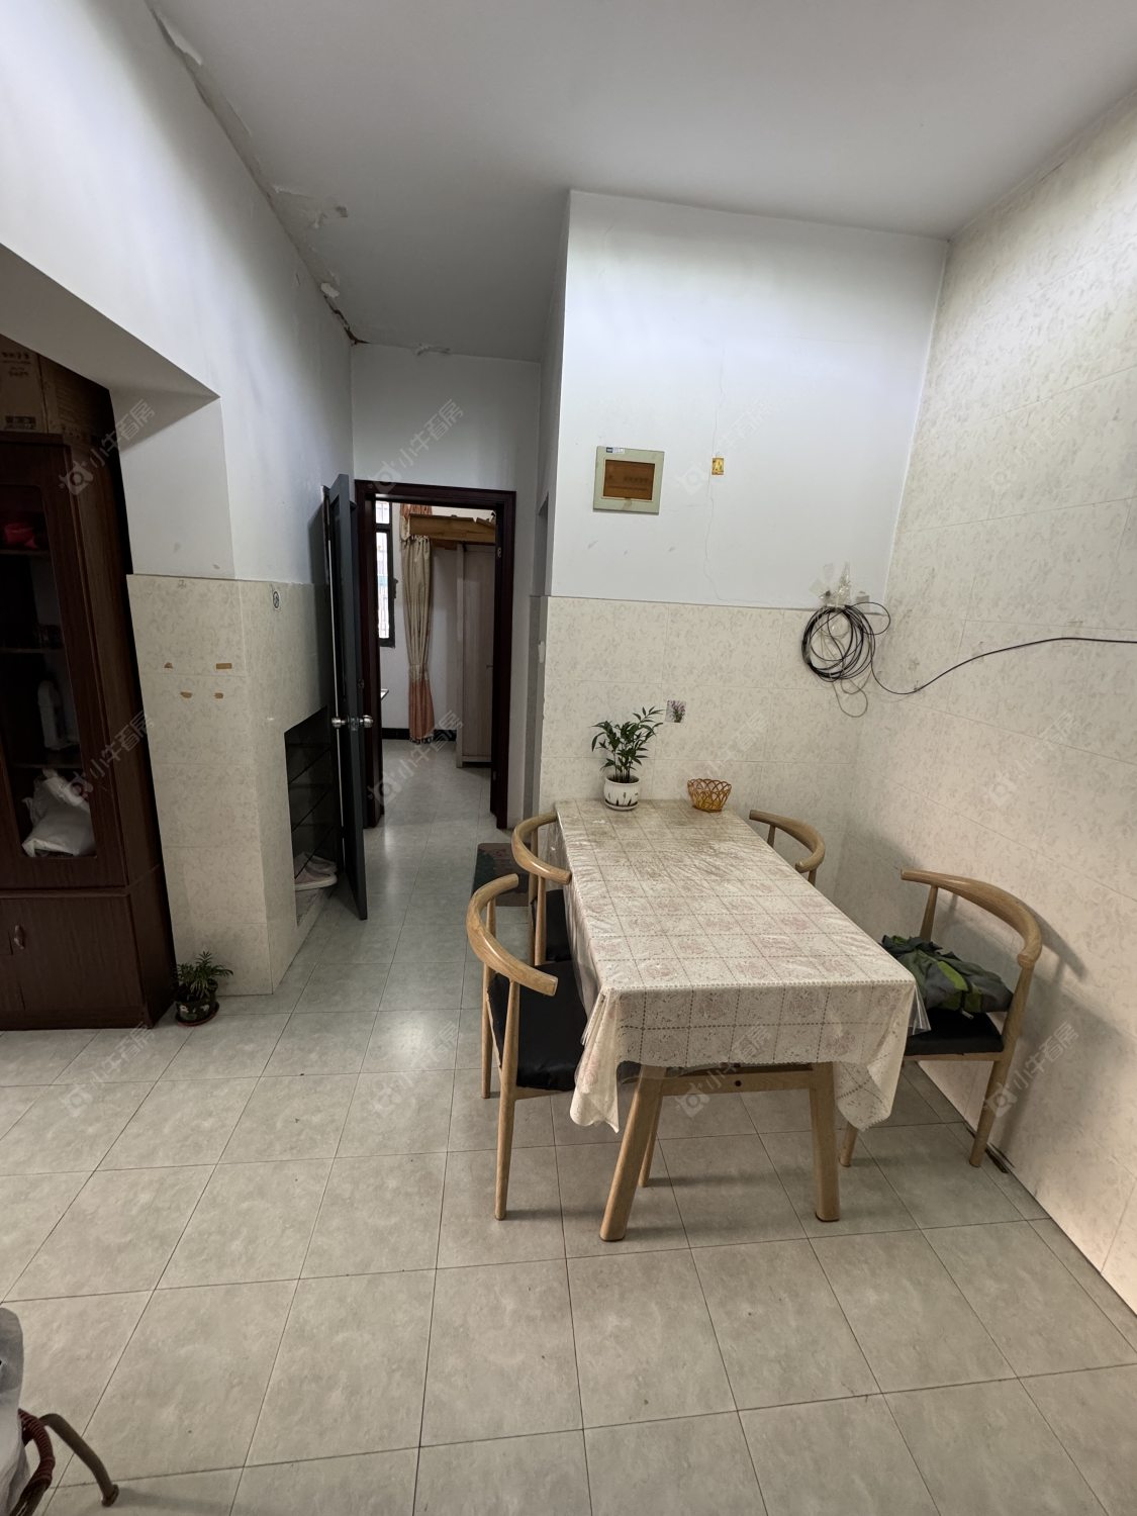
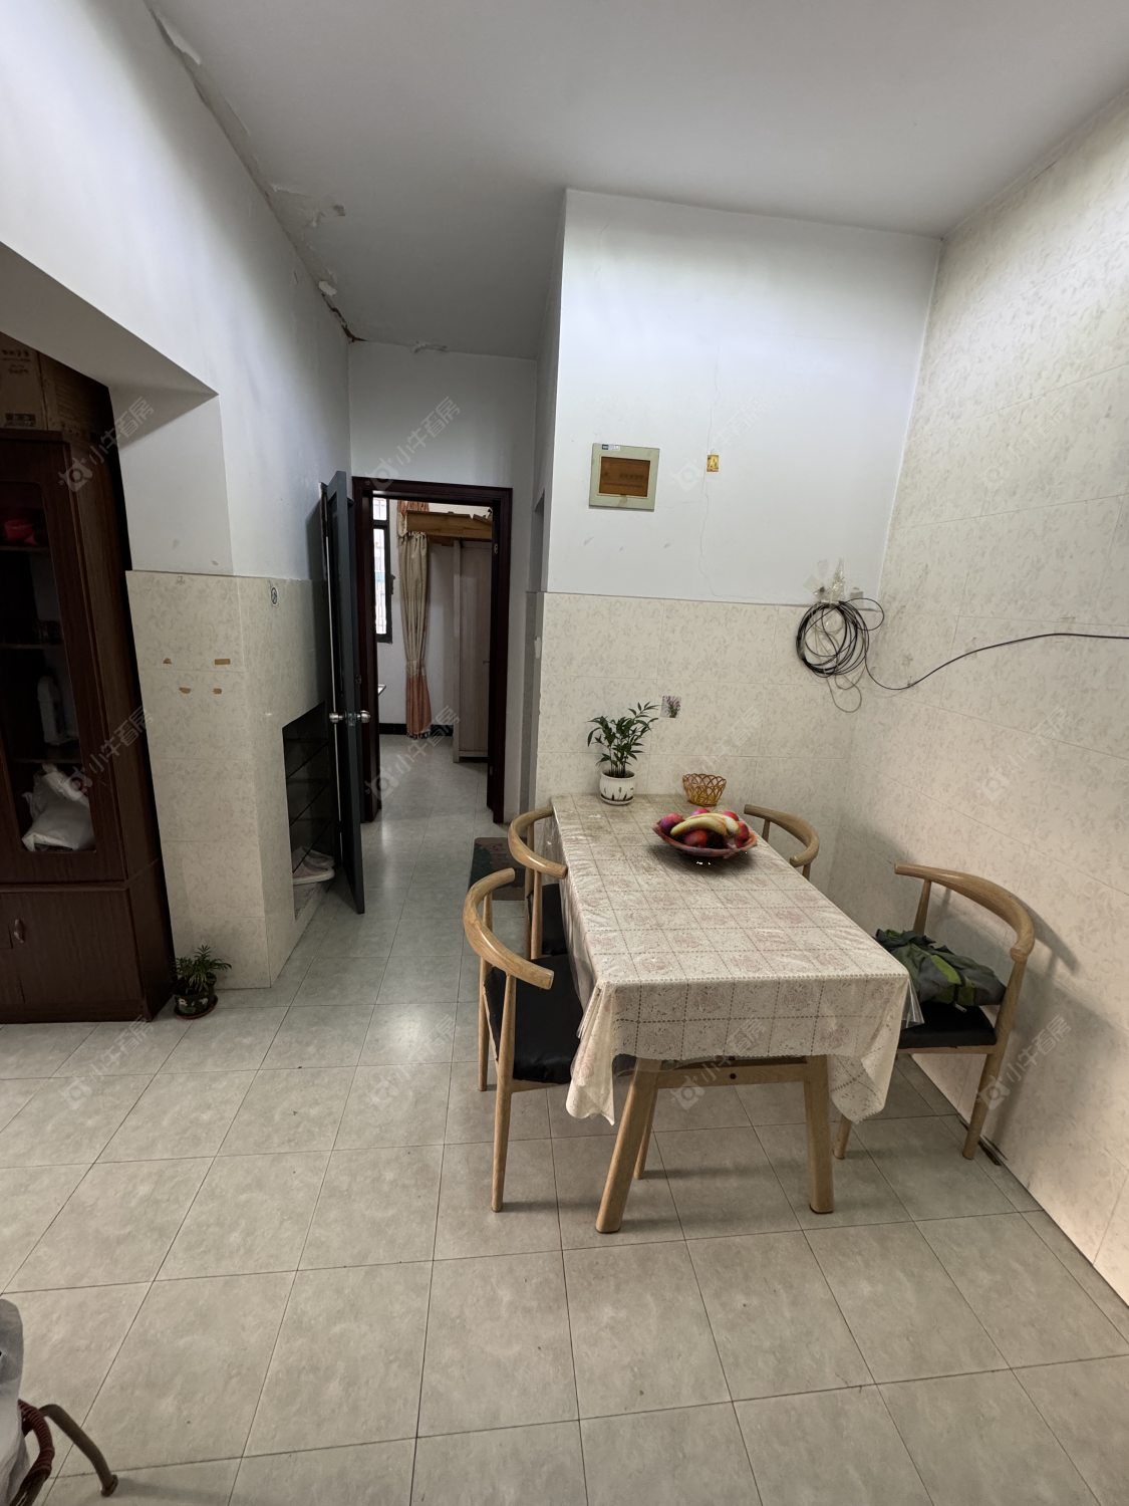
+ fruit basket [651,808,759,864]
